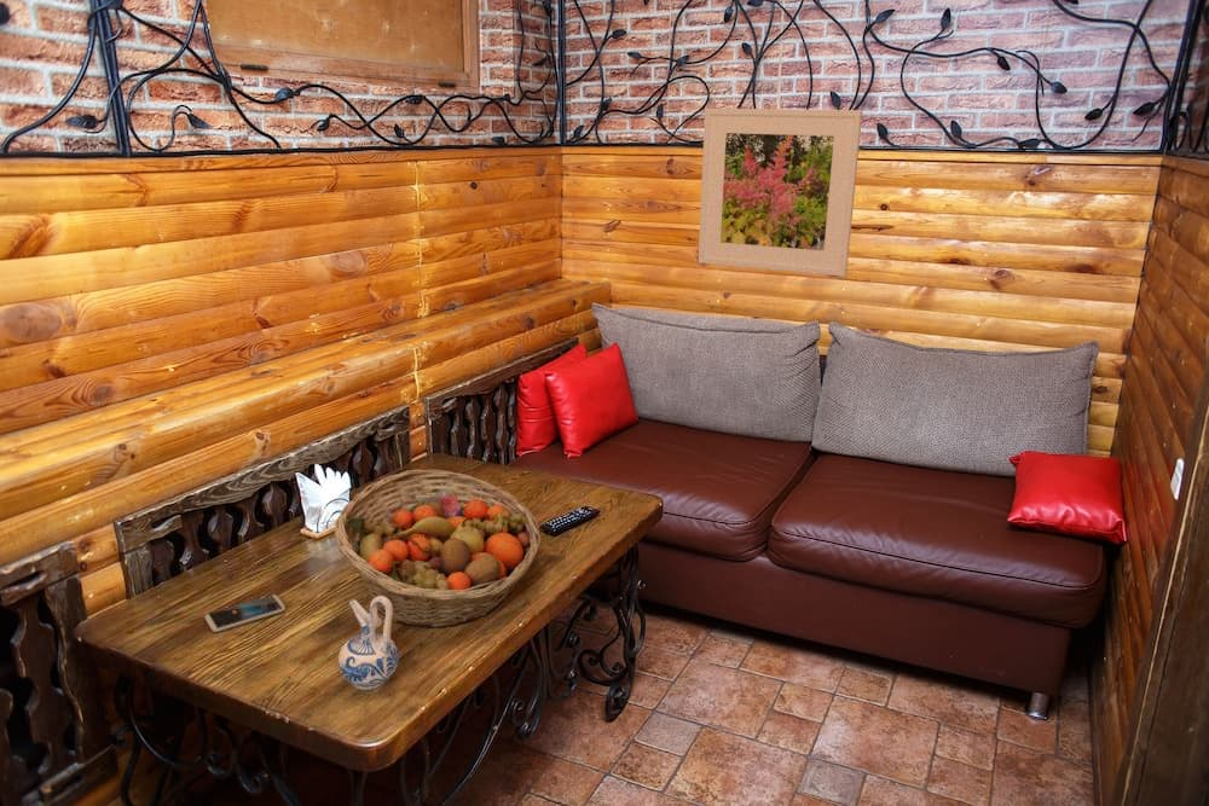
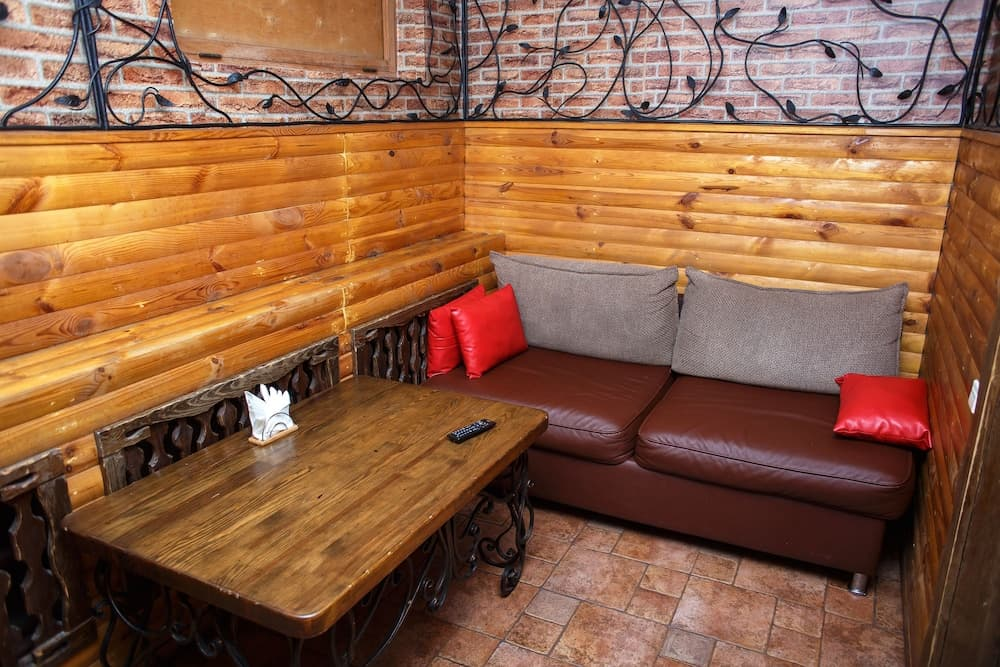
- smartphone [203,593,287,633]
- fruit basket [334,469,542,630]
- ceramic pitcher [337,596,400,691]
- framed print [696,108,863,278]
